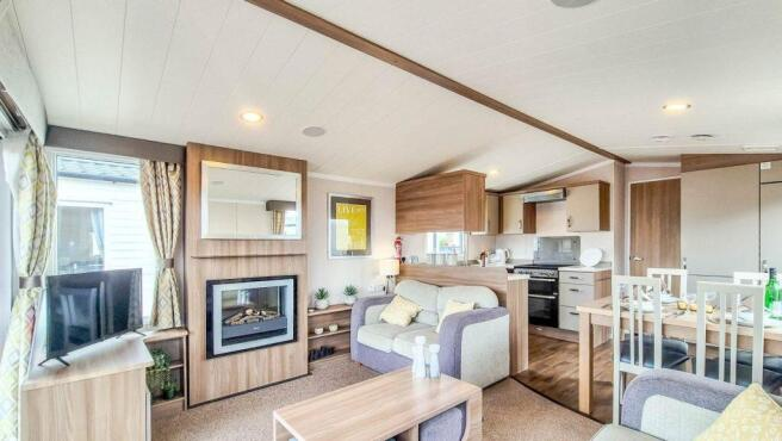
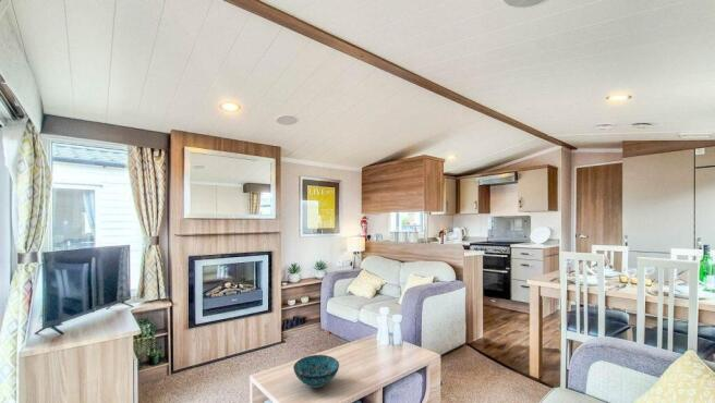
+ decorative bowl [292,354,340,389]
